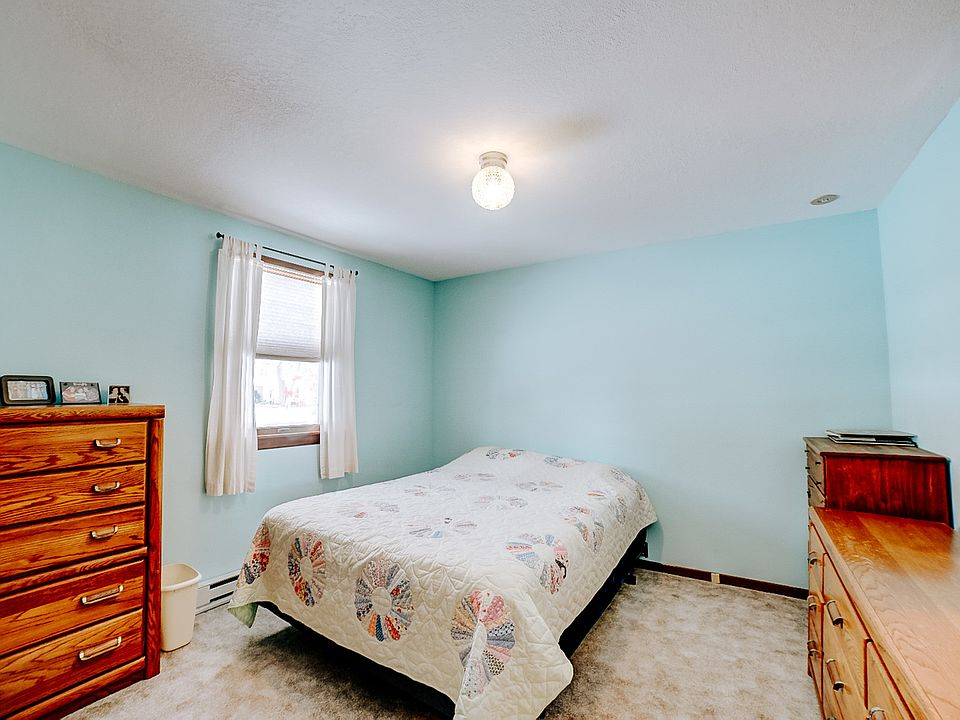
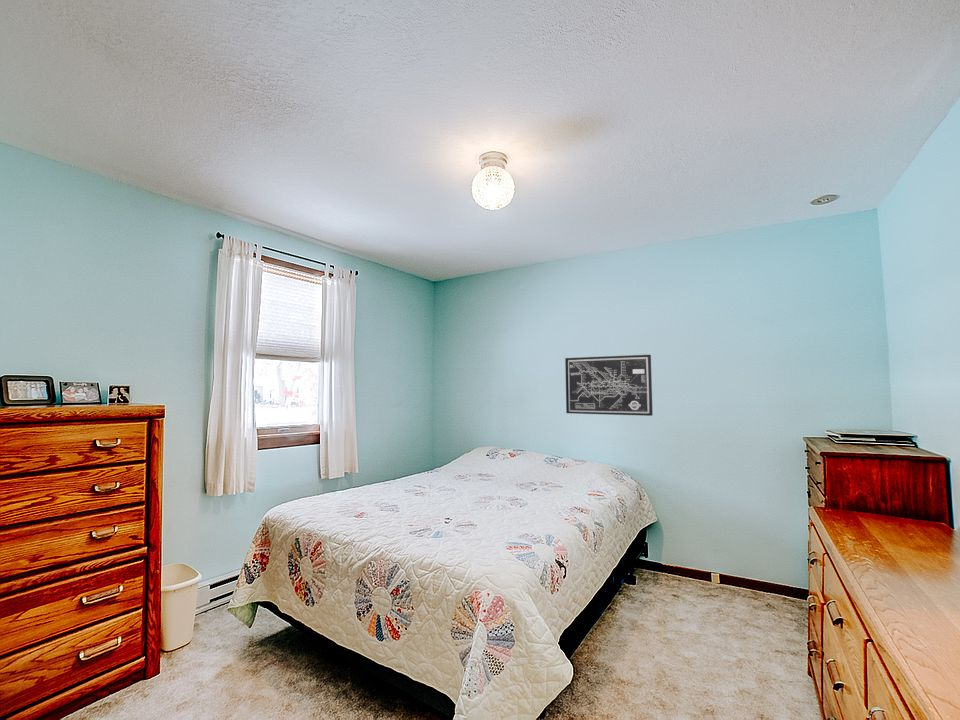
+ wall art [564,354,654,417]
